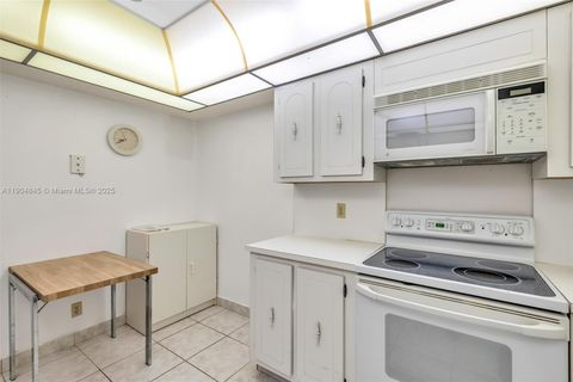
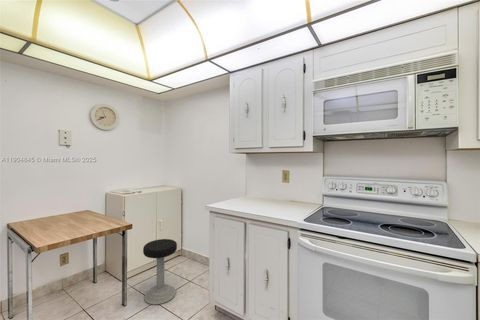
+ stool [142,238,178,306]
